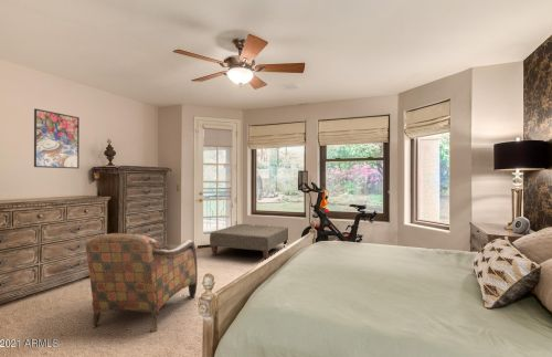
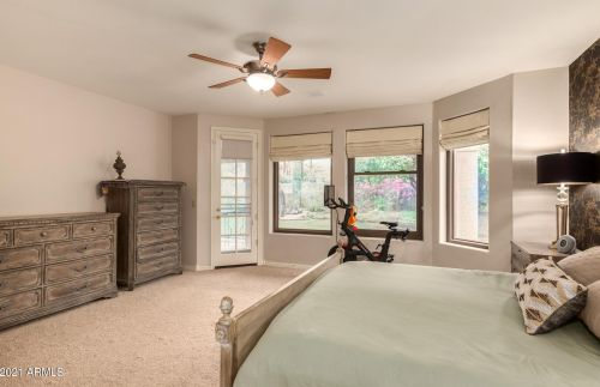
- ottoman [209,223,289,261]
- armchair [85,231,199,333]
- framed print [33,107,81,169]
